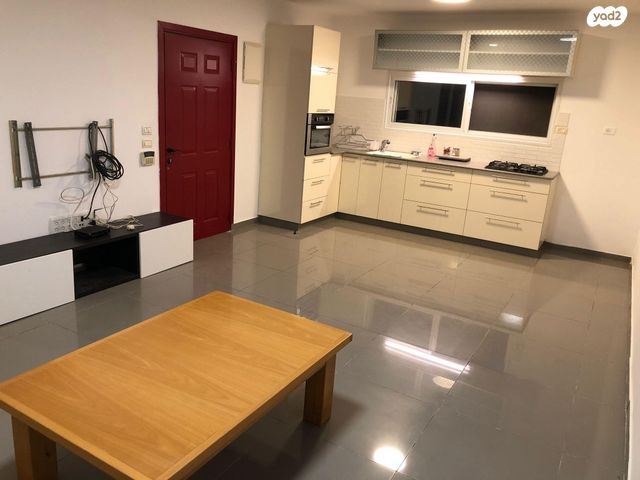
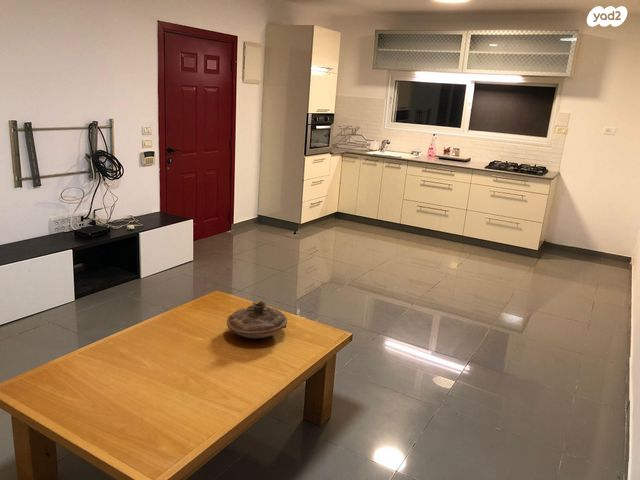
+ decorative bowl [226,300,288,339]
